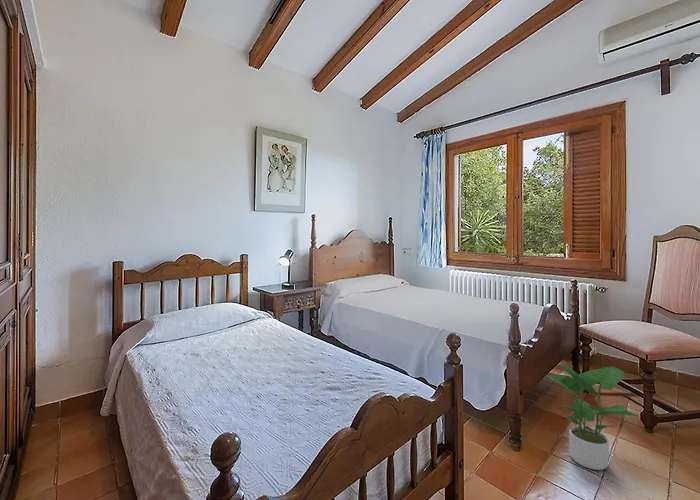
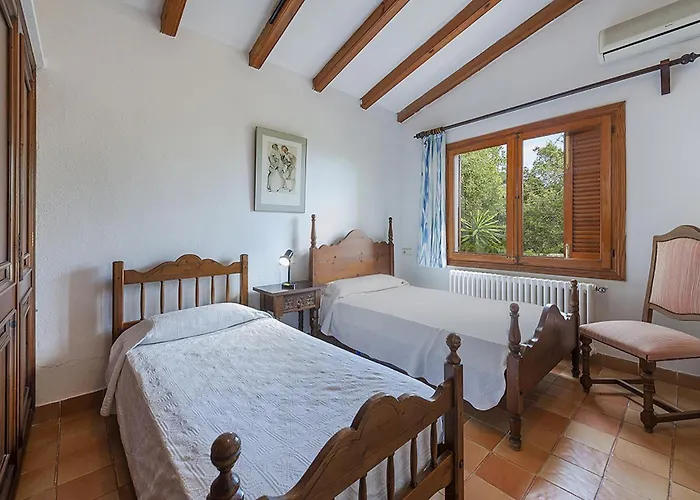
- potted plant [545,364,639,471]
